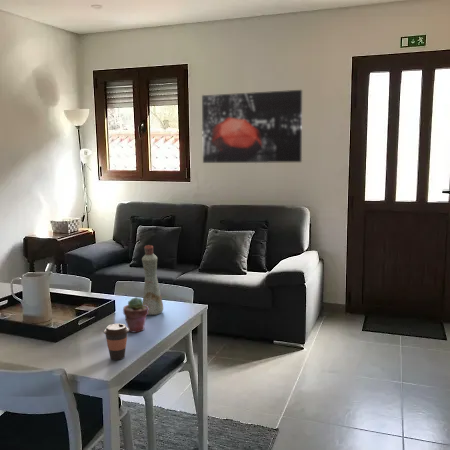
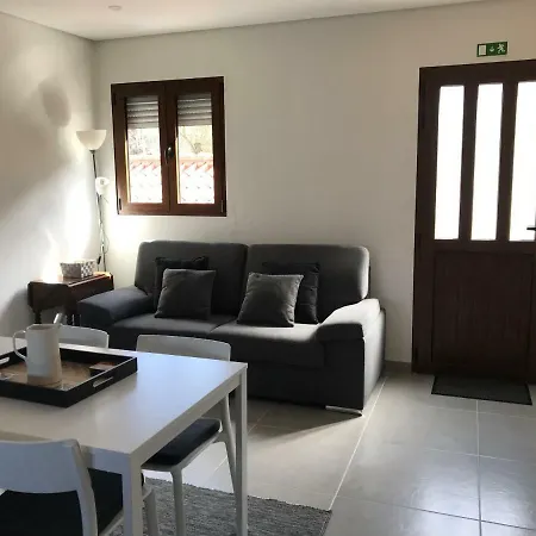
- potted succulent [122,296,149,333]
- coffee cup [103,323,130,361]
- wall art [201,89,303,164]
- bottle [141,244,164,316]
